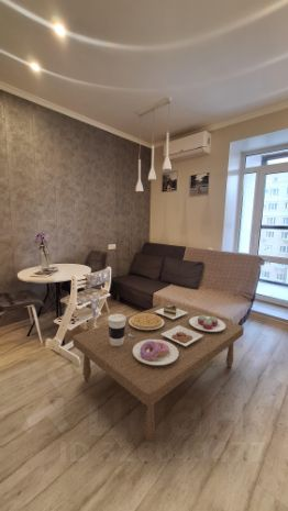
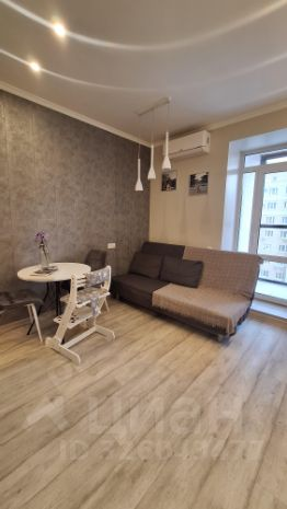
- coffee table [71,301,245,443]
